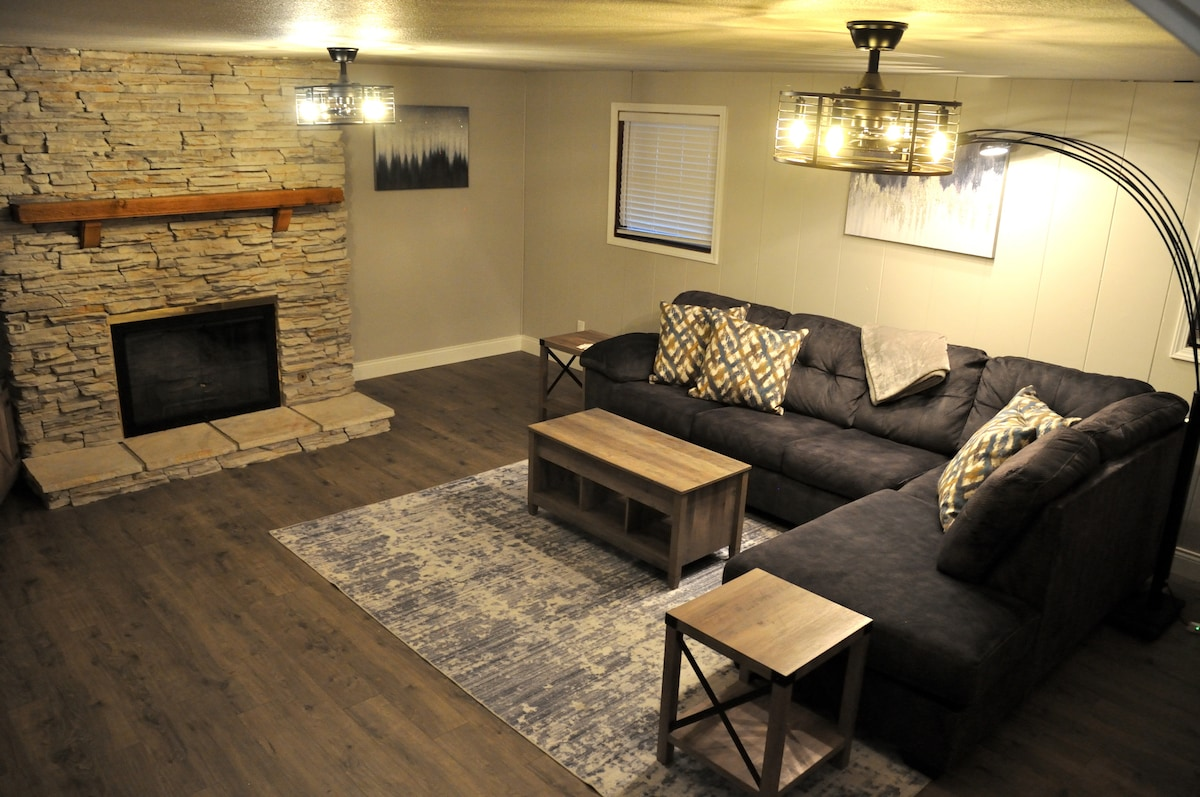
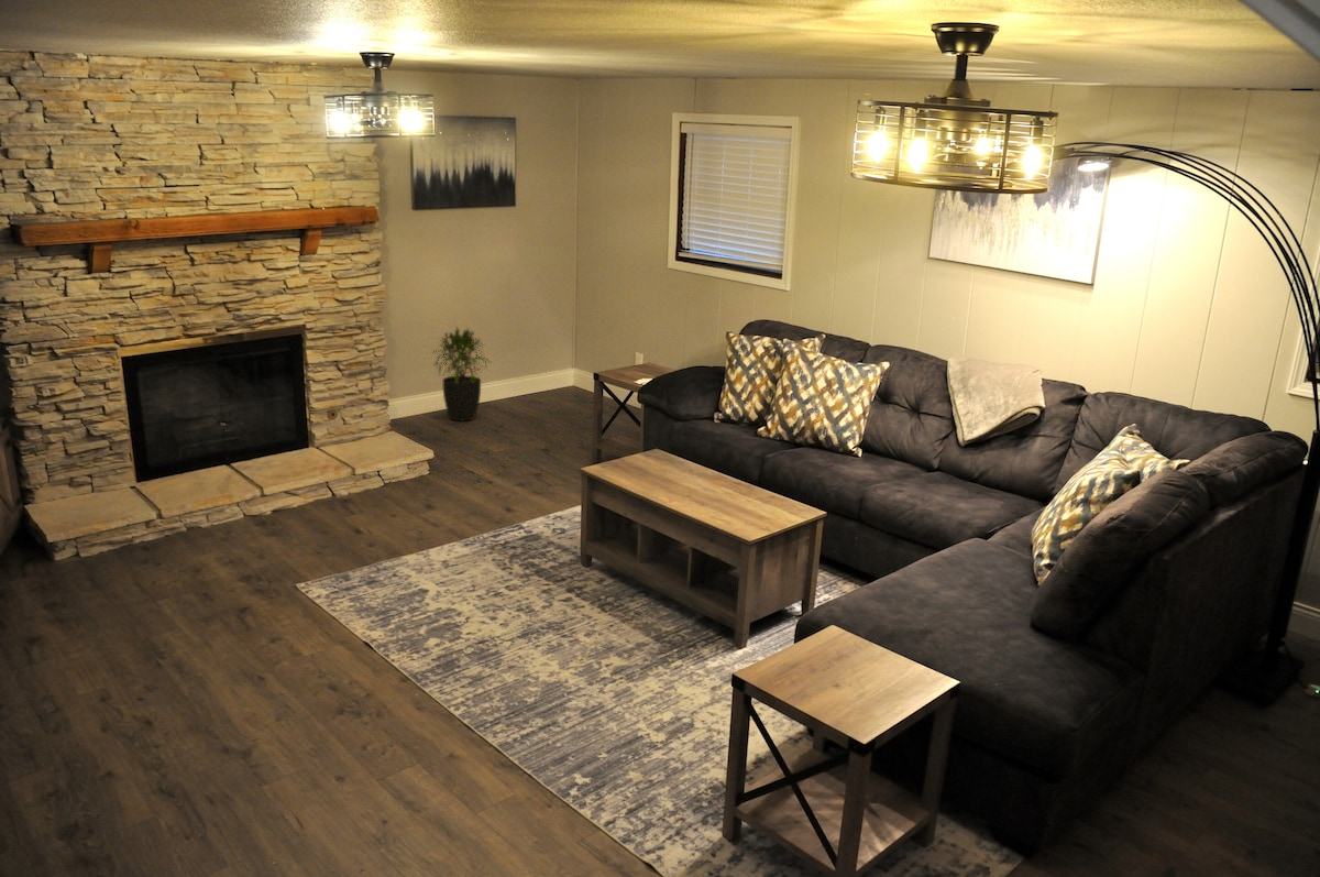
+ potted plant [432,326,492,423]
